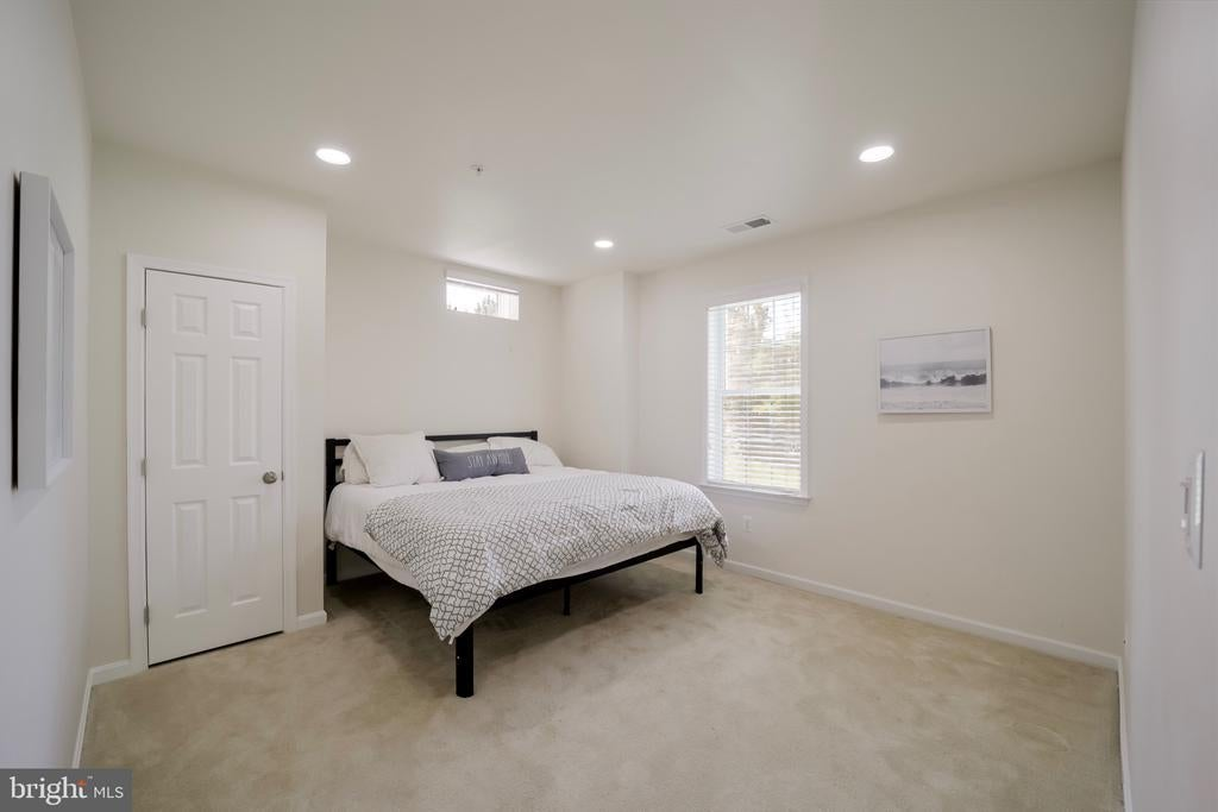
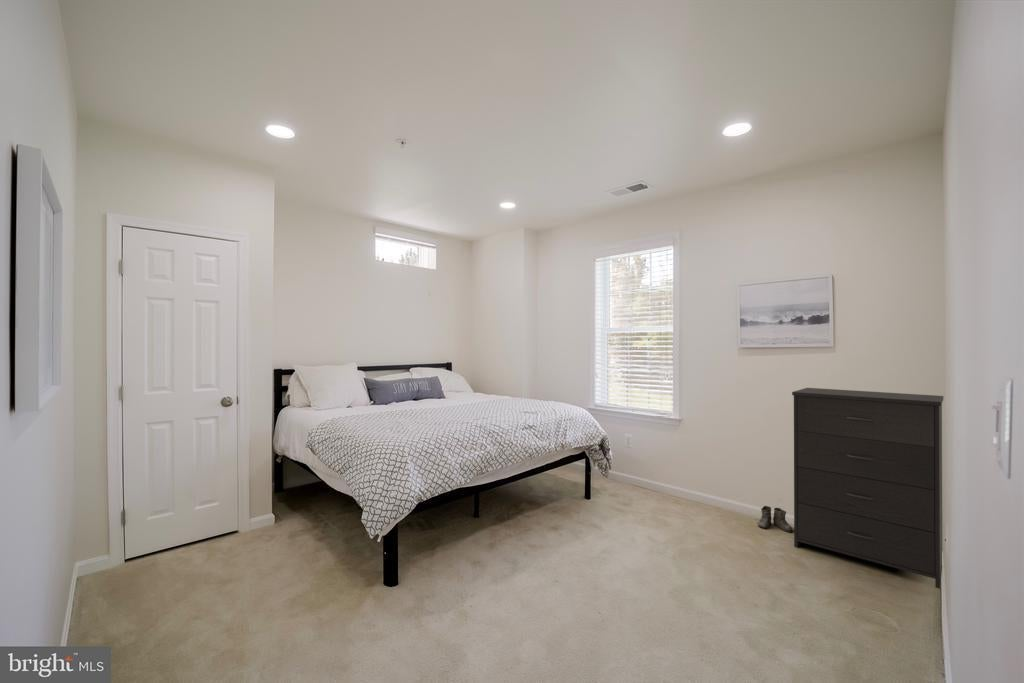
+ boots [757,505,794,533]
+ dresser [791,387,945,589]
